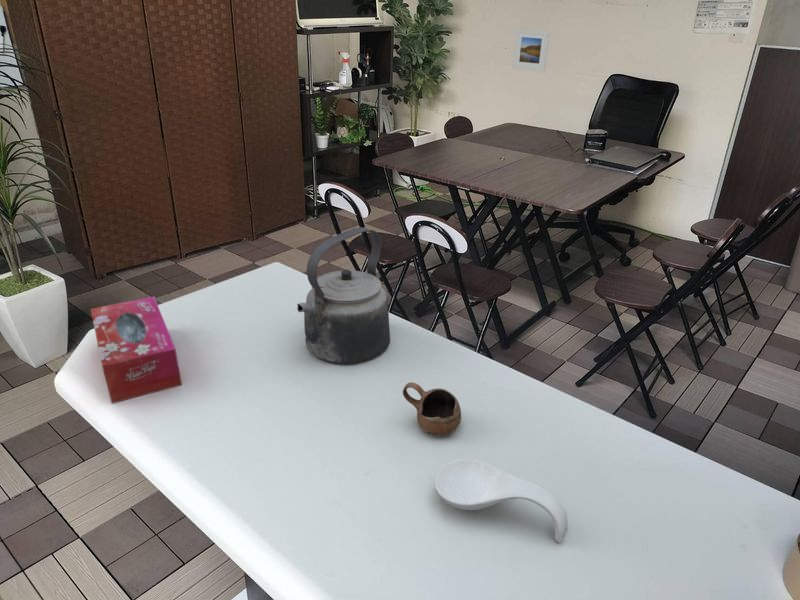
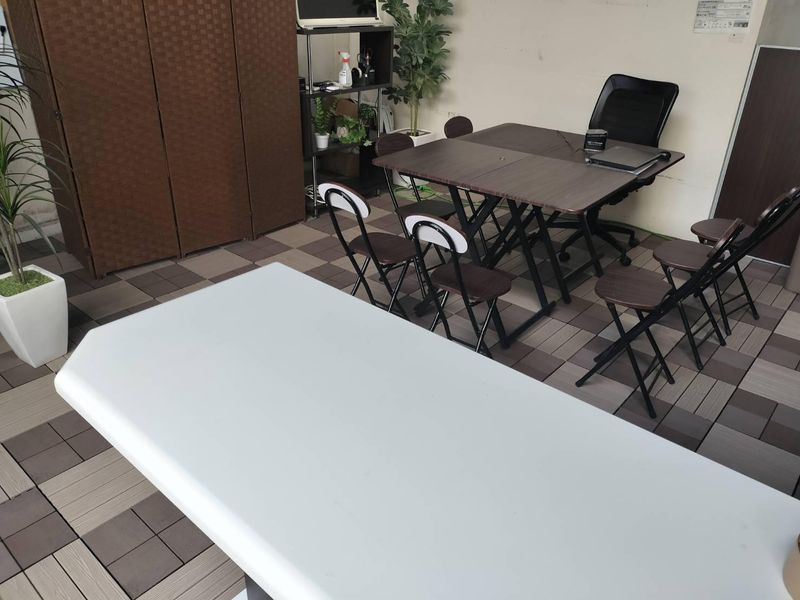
- spoon rest [434,458,568,544]
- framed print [512,29,551,72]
- kettle [296,226,391,365]
- tissue box [90,296,183,404]
- cup [402,381,462,435]
